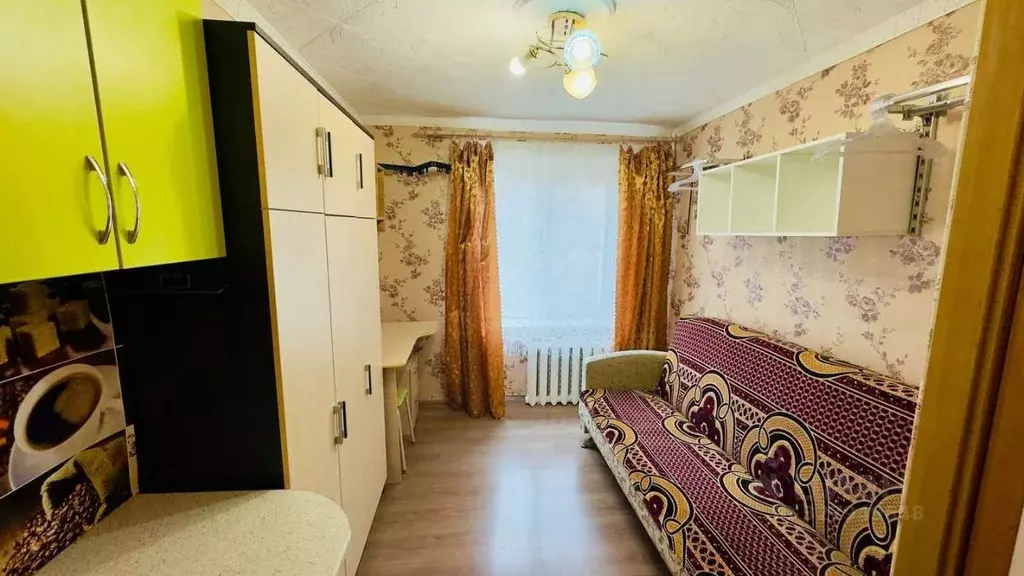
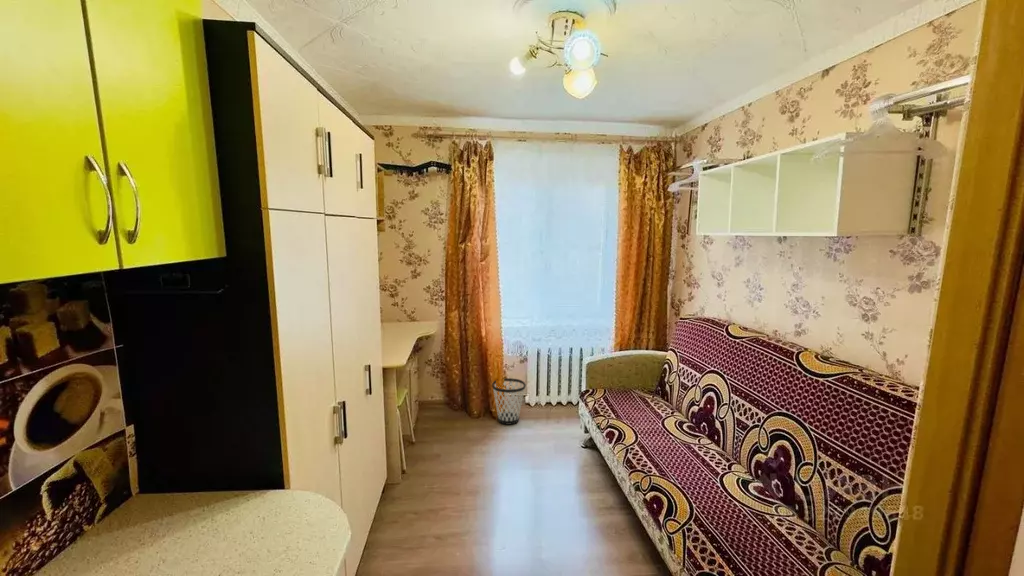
+ wastebasket [491,377,527,426]
